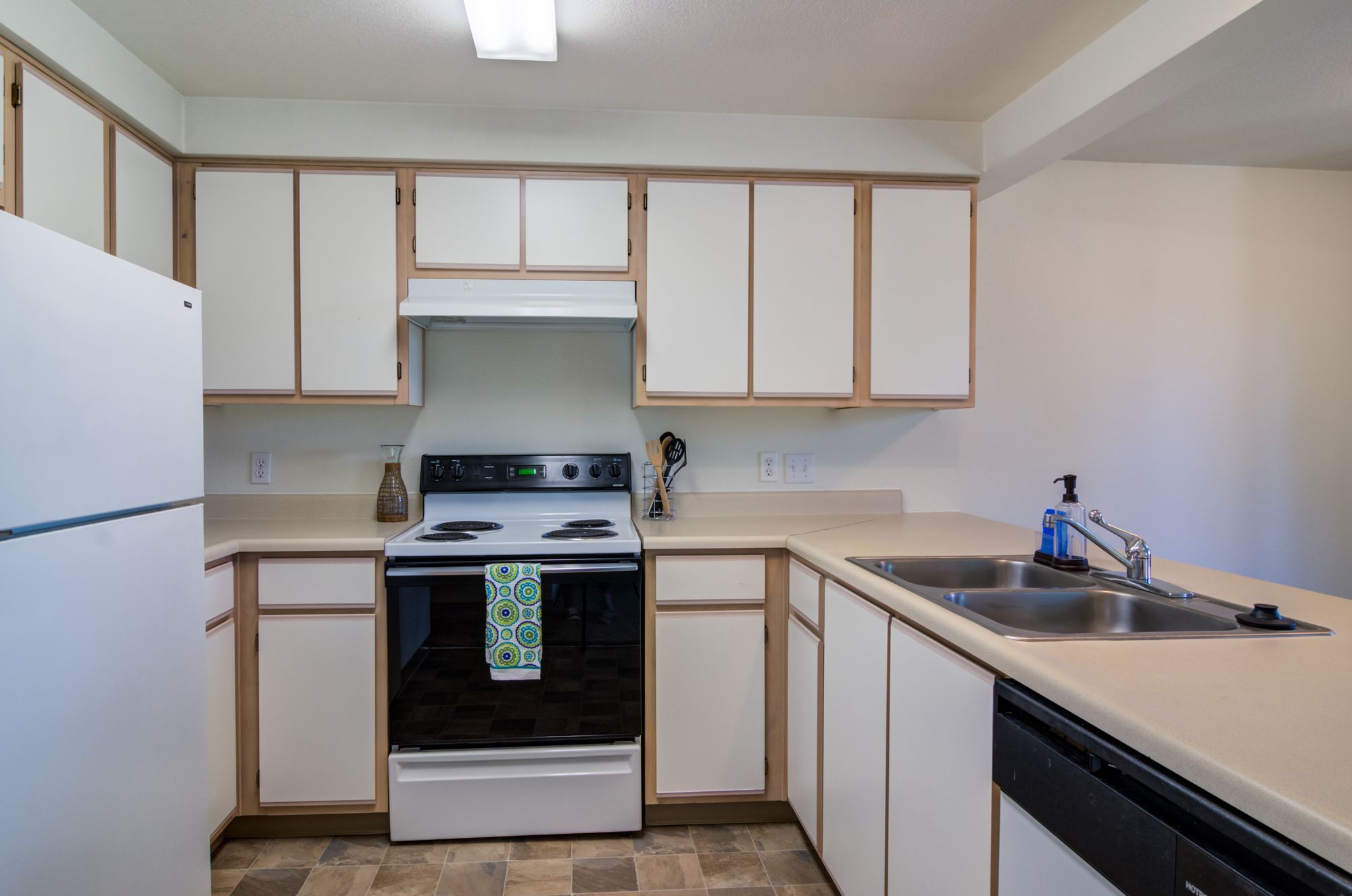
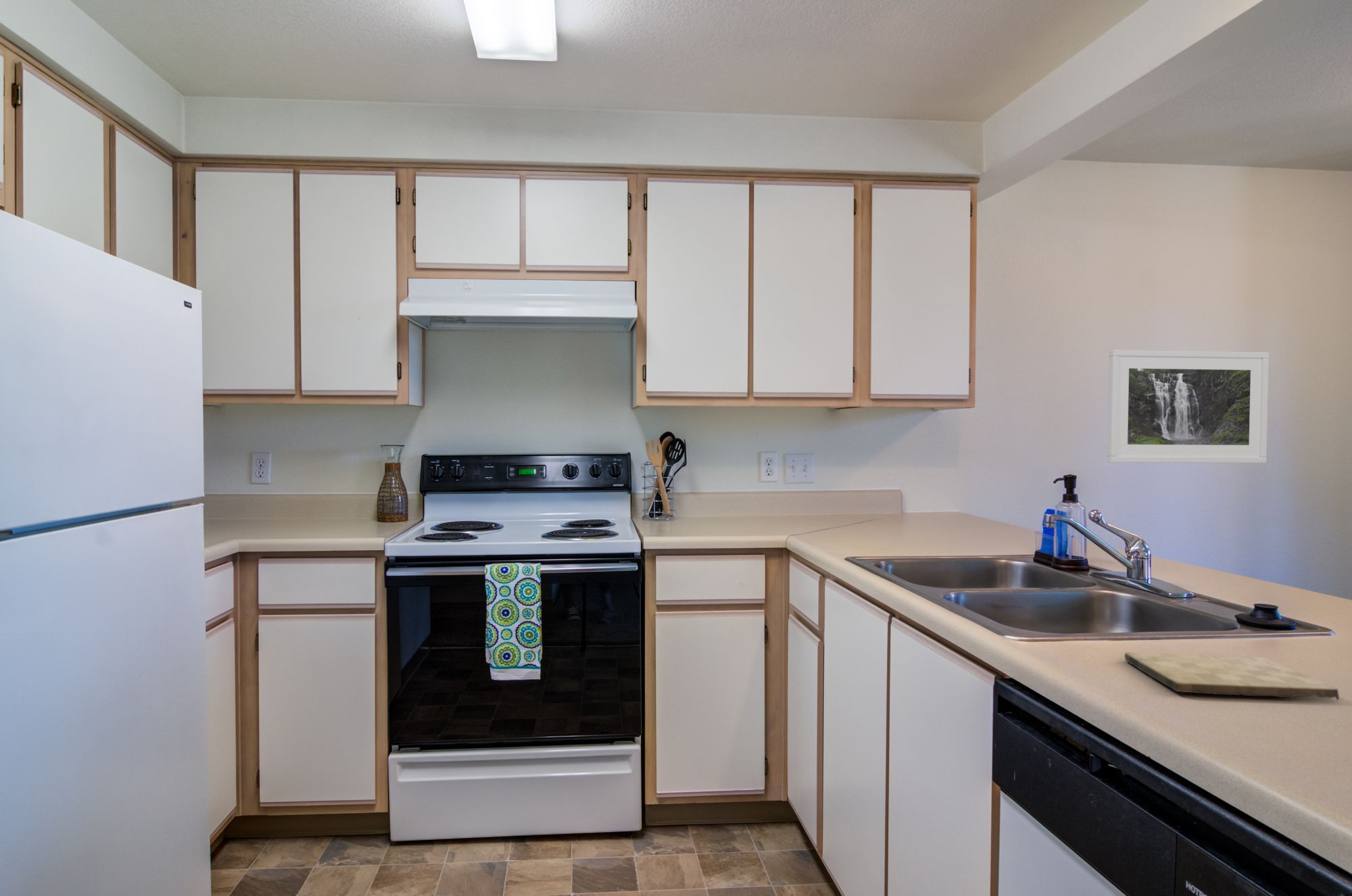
+ cutting board [1124,651,1340,701]
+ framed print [1107,349,1270,464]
